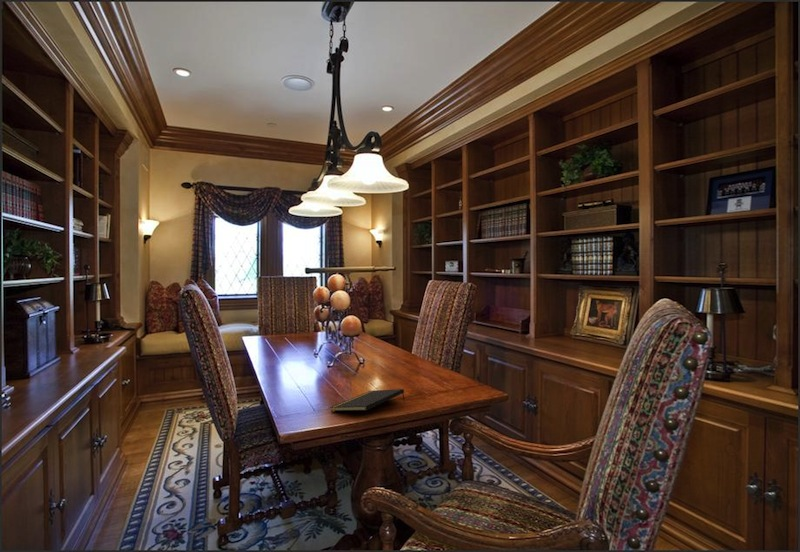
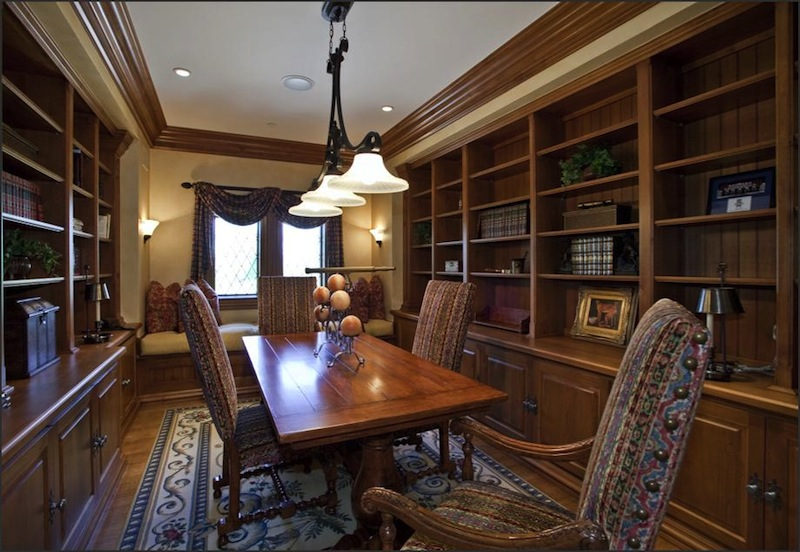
- notepad [329,388,405,412]
